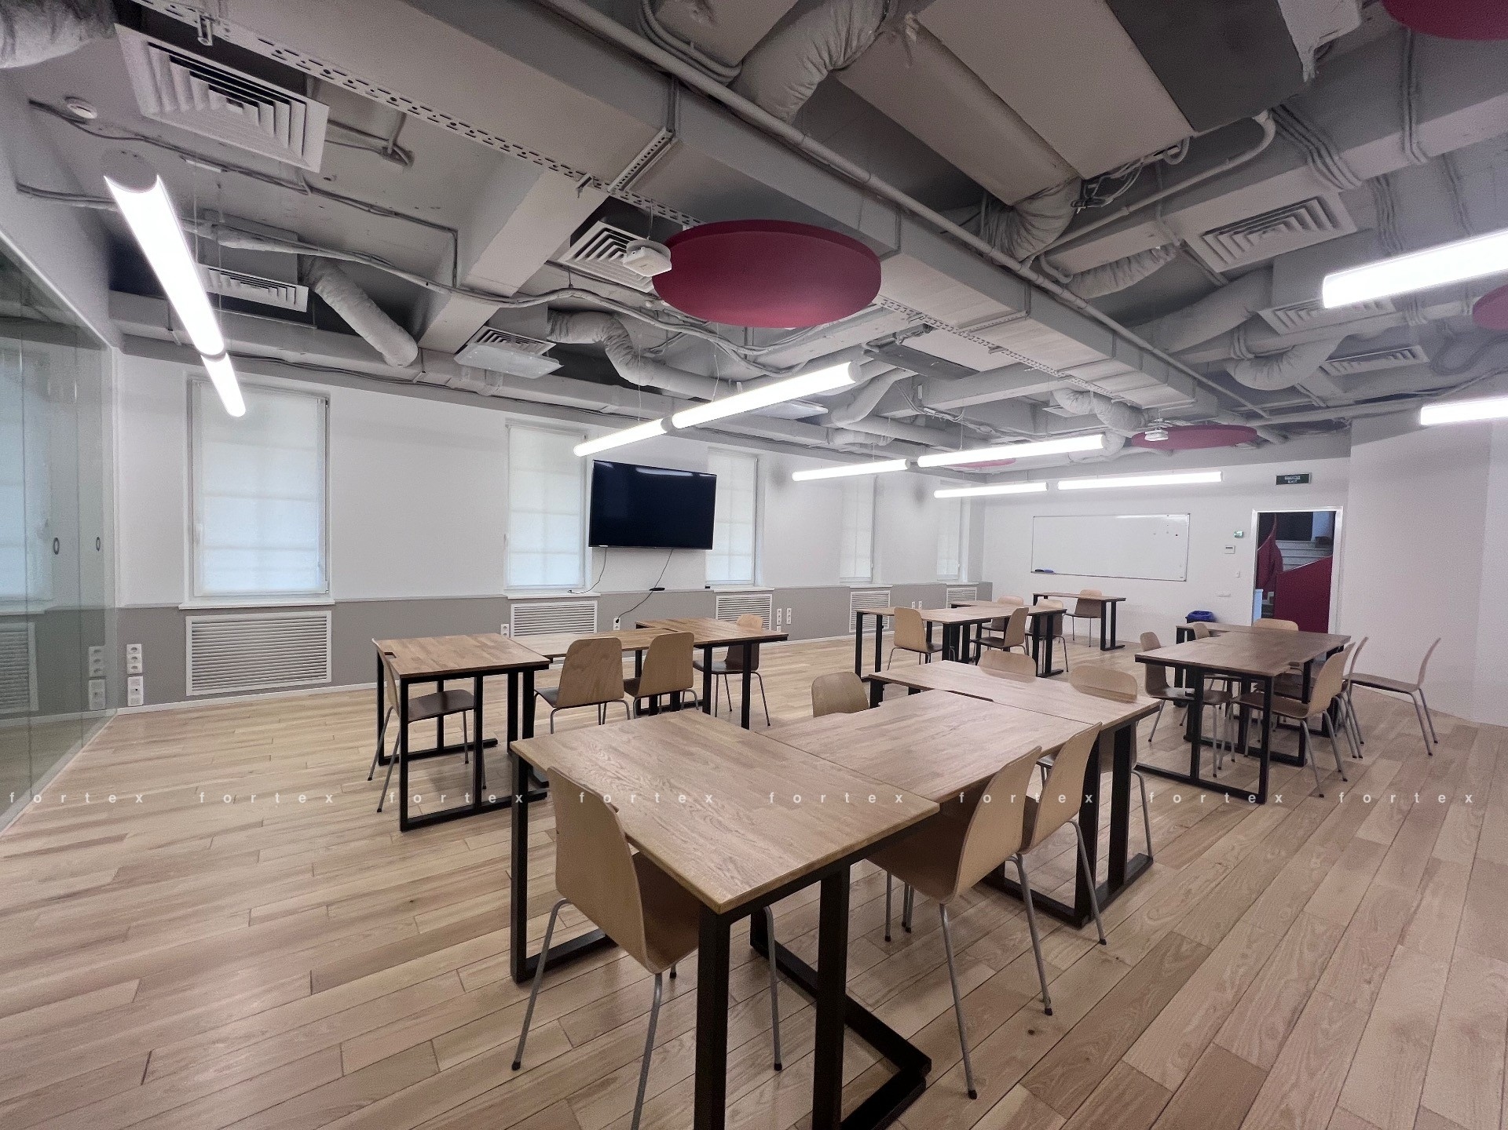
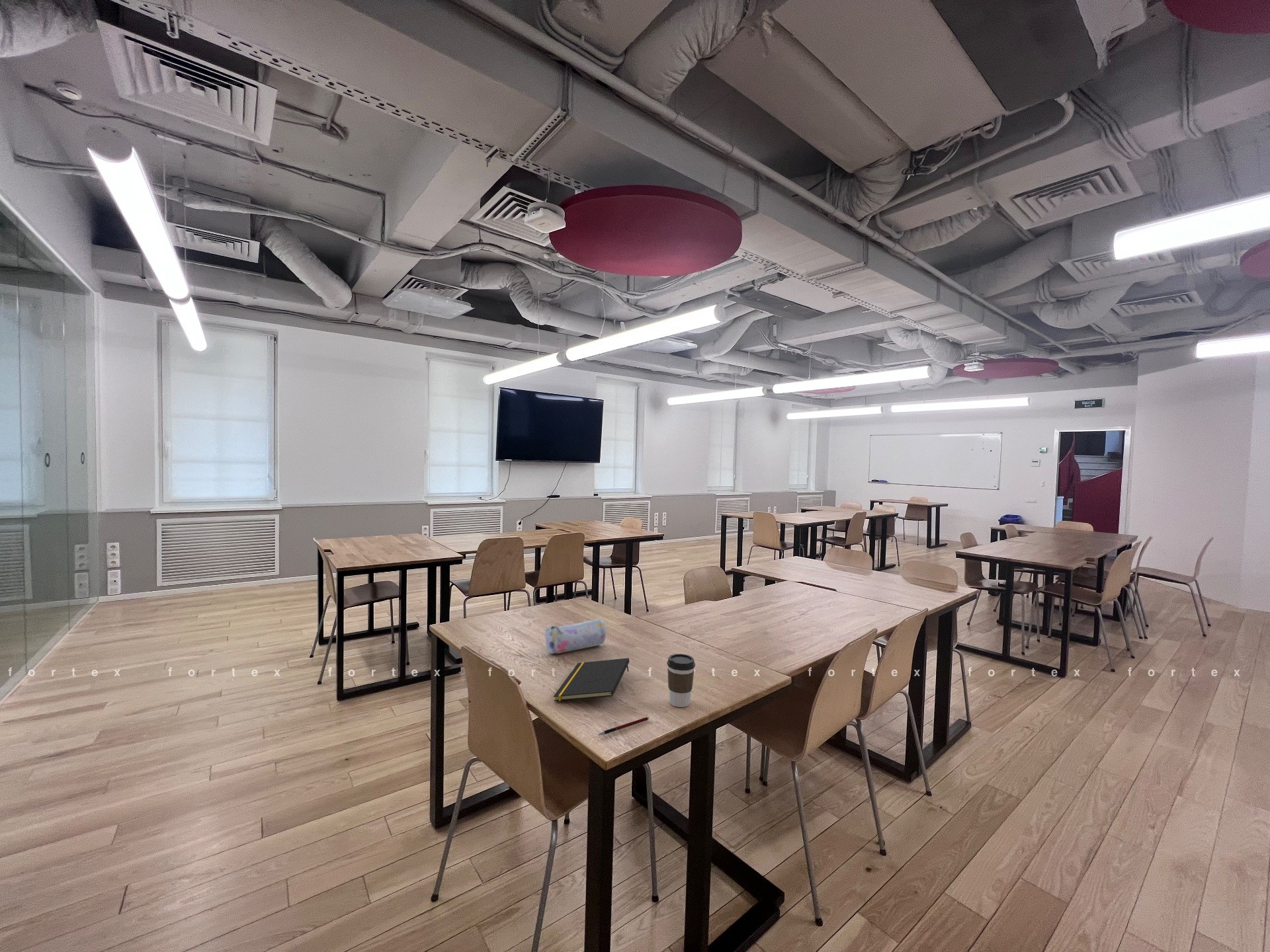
+ coffee cup [666,653,696,708]
+ pencil case [544,618,607,654]
+ notepad [553,657,630,702]
+ pen [597,717,650,736]
